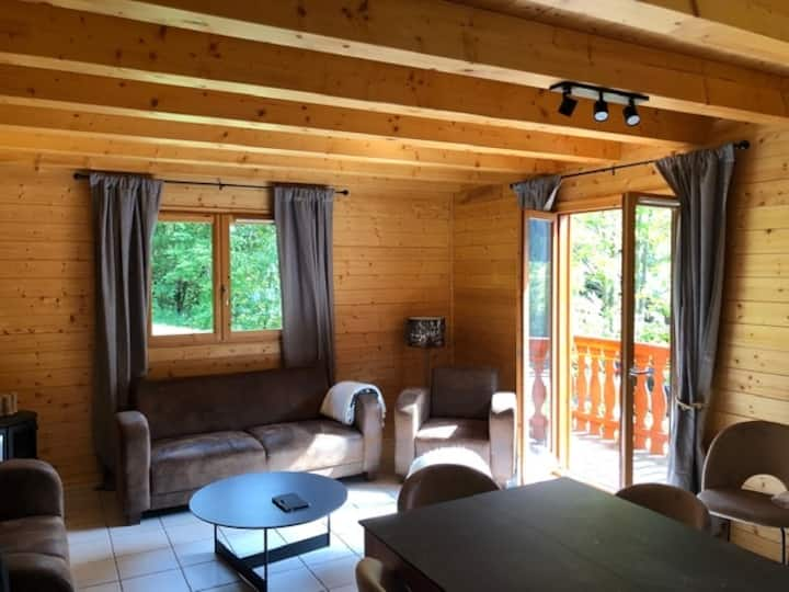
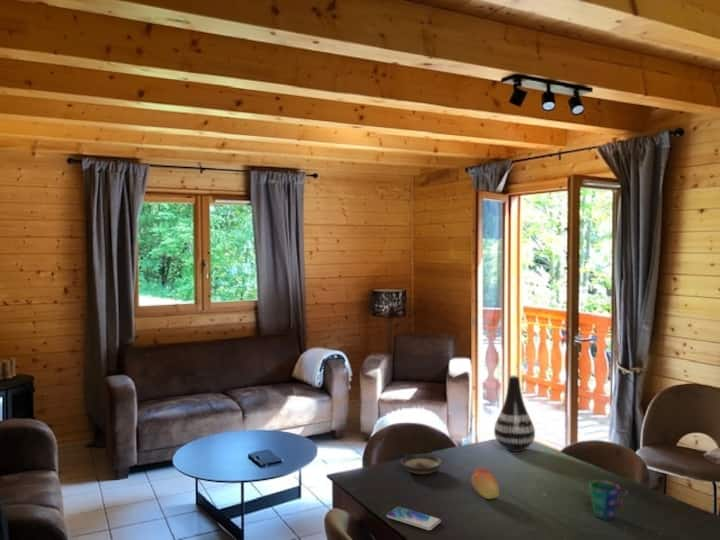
+ cup [588,479,629,521]
+ vase [493,374,536,453]
+ smartphone [386,506,442,531]
+ fruit [471,468,500,500]
+ saucer [400,453,443,475]
